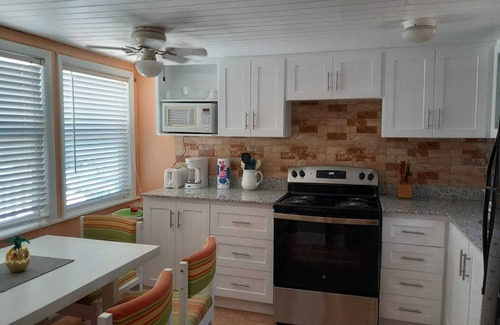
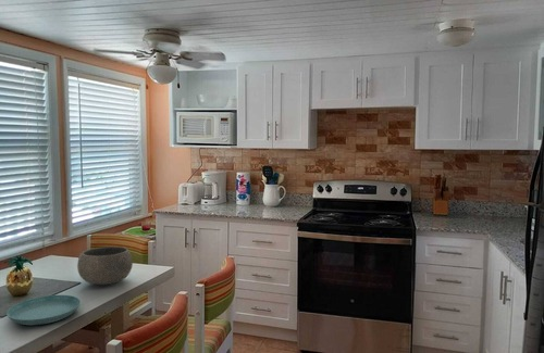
+ saucer [5,294,82,326]
+ bowl [76,245,134,286]
